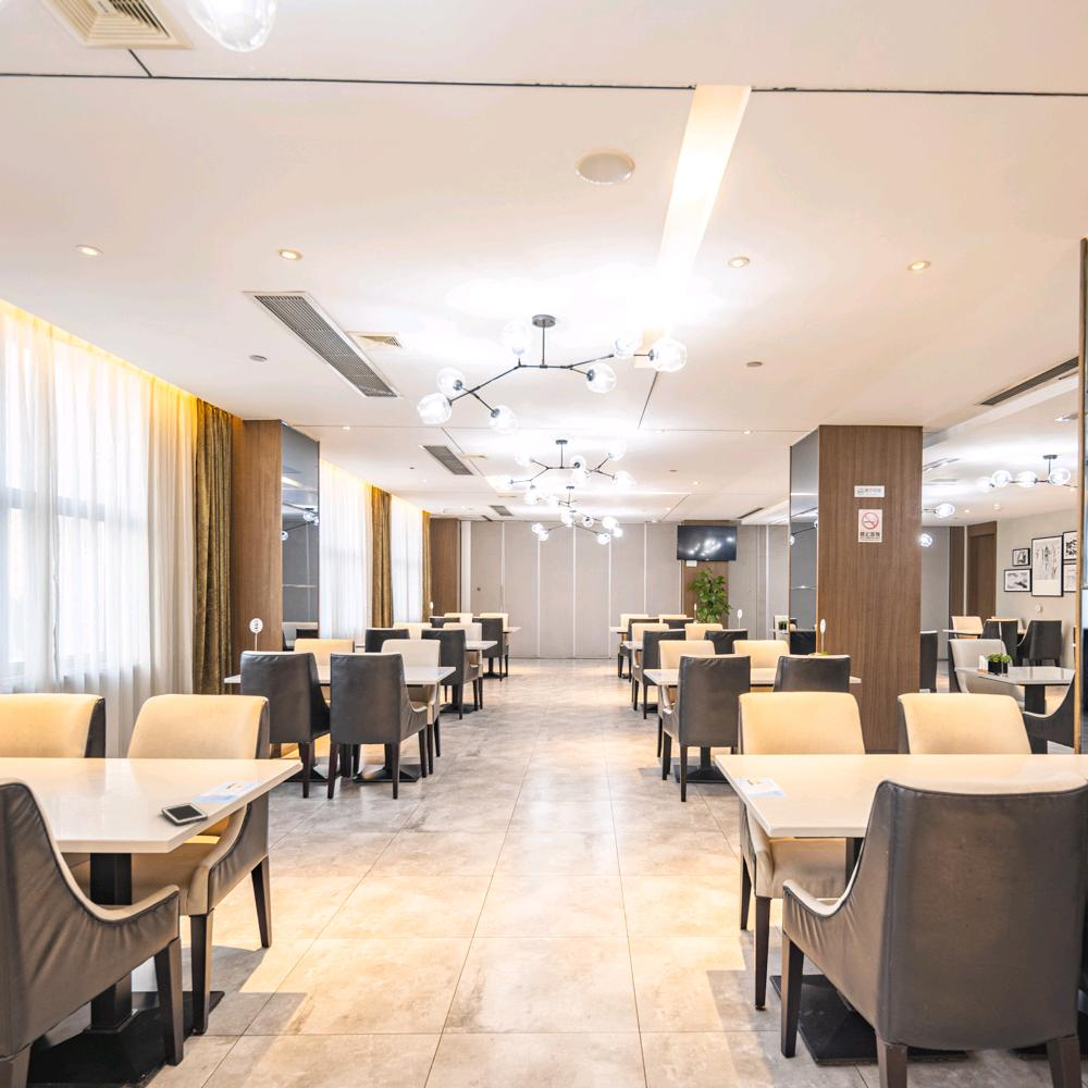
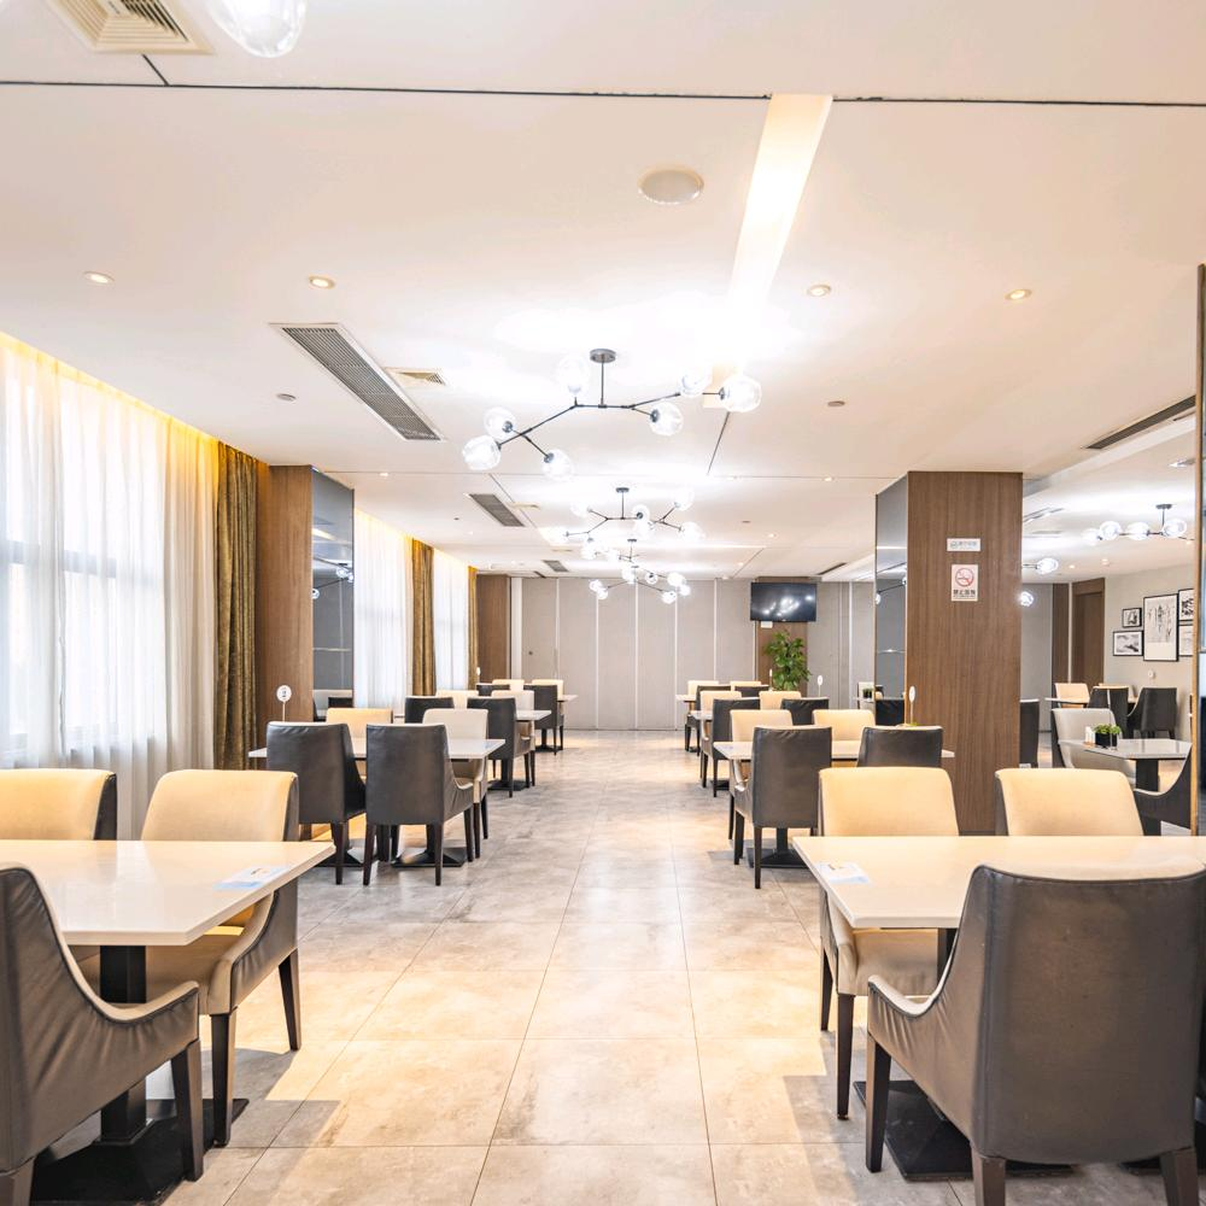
- cell phone [160,802,209,827]
